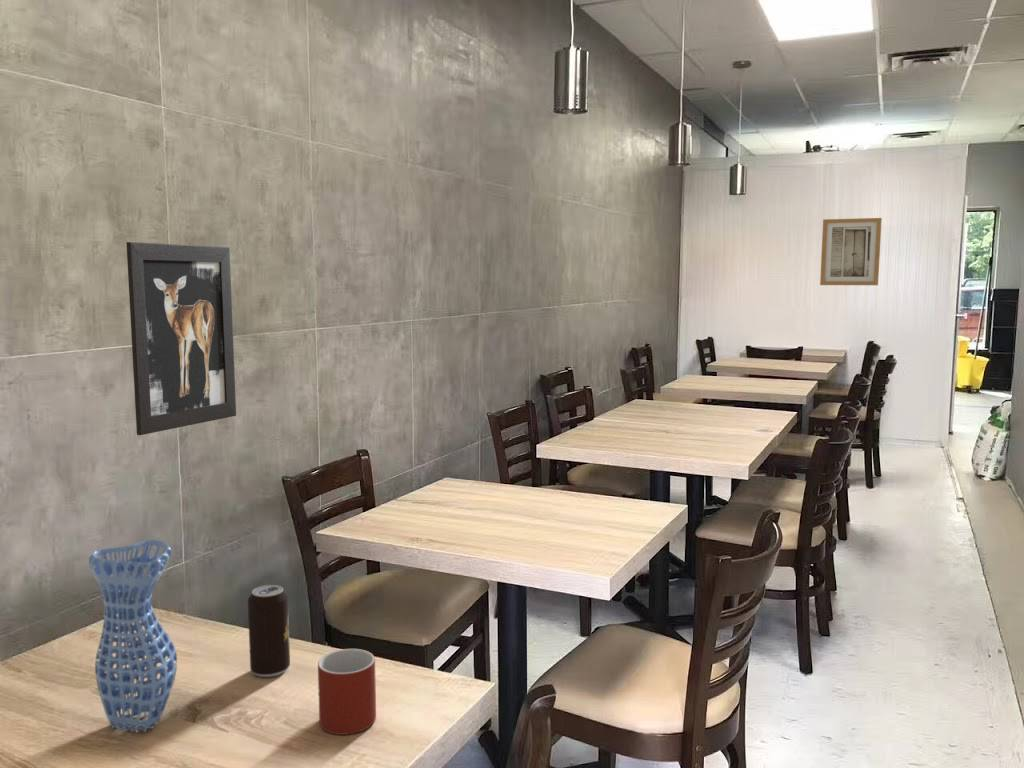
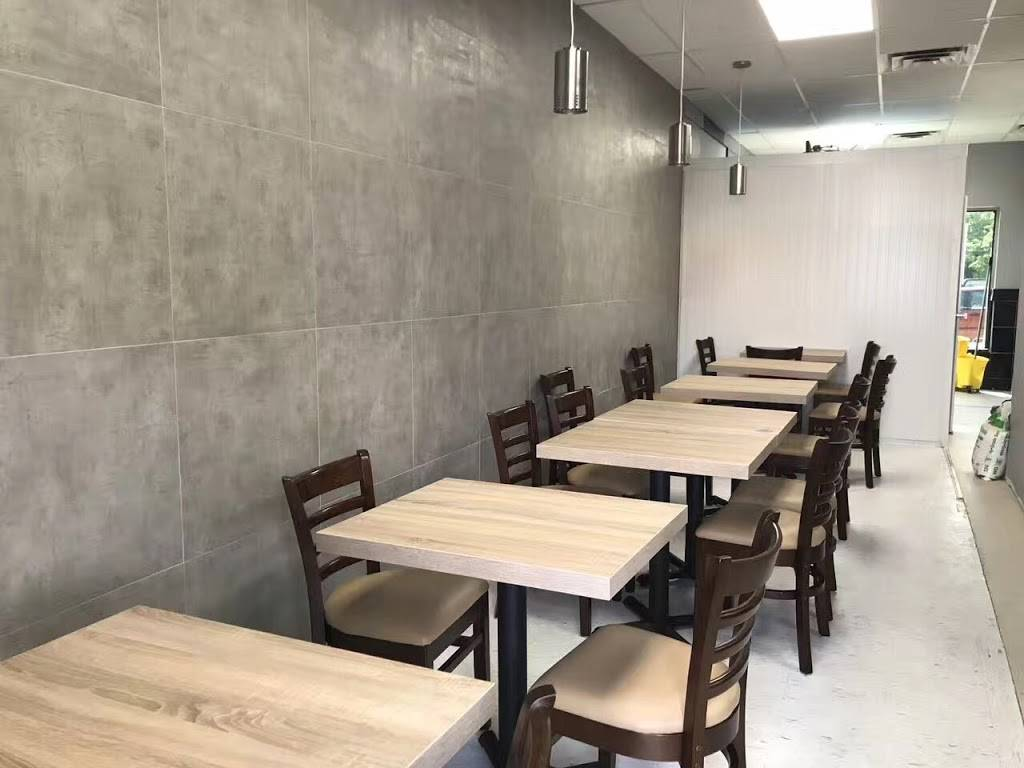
- wall art [819,217,883,286]
- wall art [125,241,237,436]
- vase [88,539,178,733]
- mug [317,648,377,736]
- beverage can [247,584,291,678]
